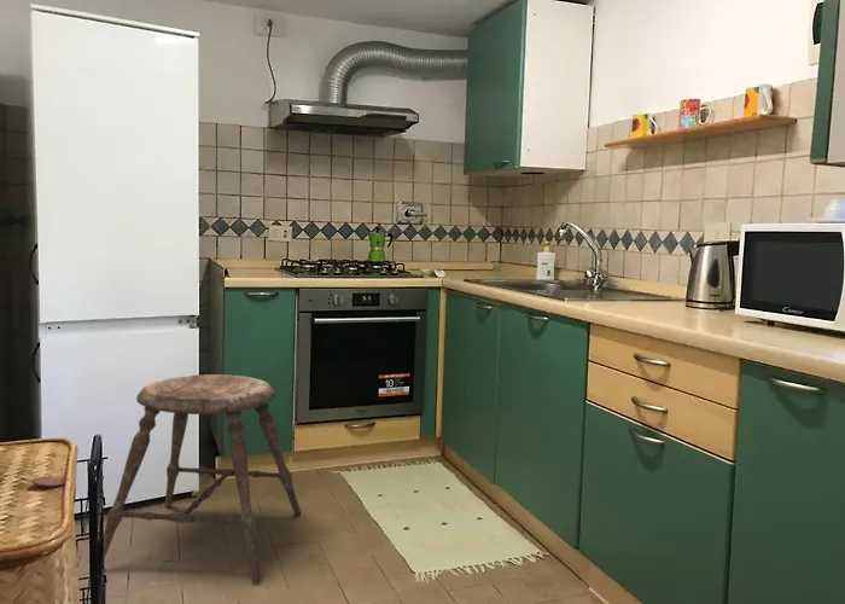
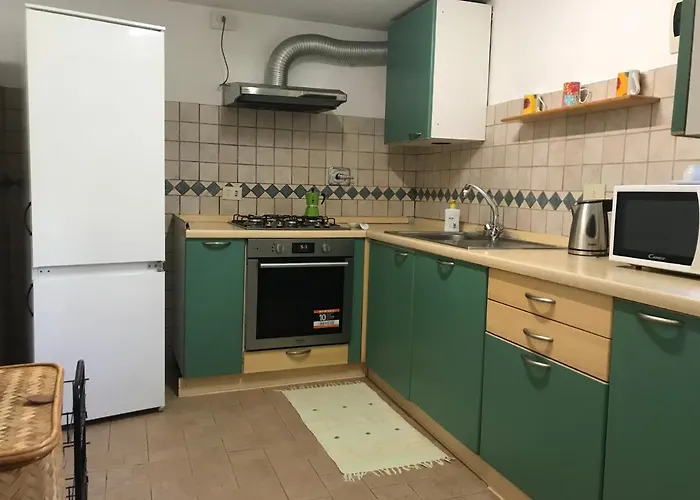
- stool [103,373,303,585]
